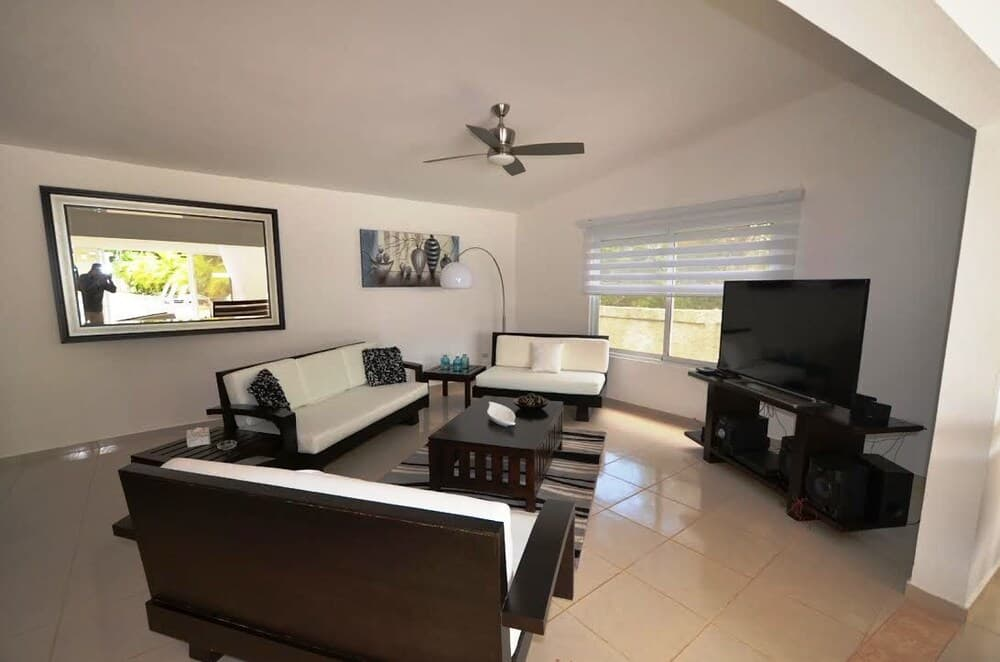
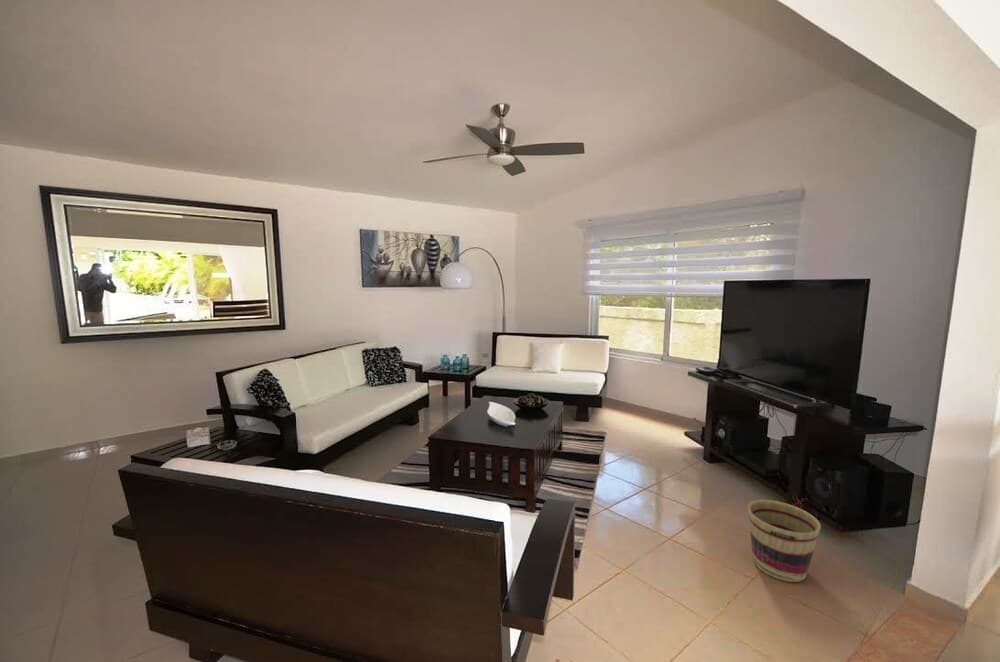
+ basket [747,499,822,583]
